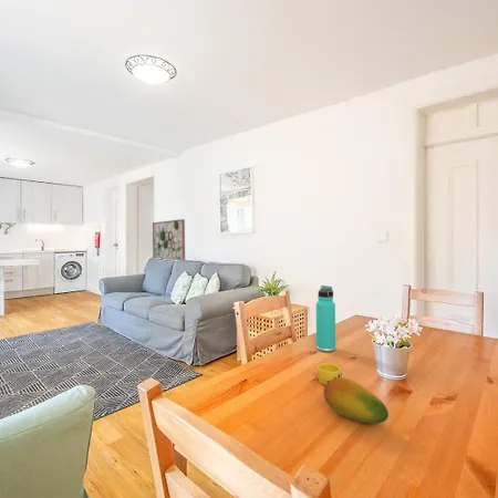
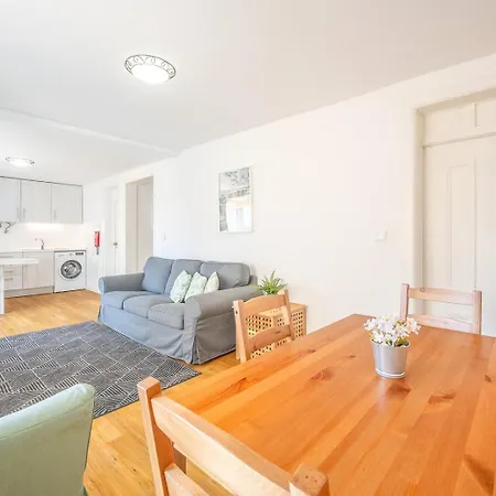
- thermos bottle [315,284,336,353]
- cup [317,363,343,386]
- fruit [322,376,390,425]
- wall art [152,218,186,261]
